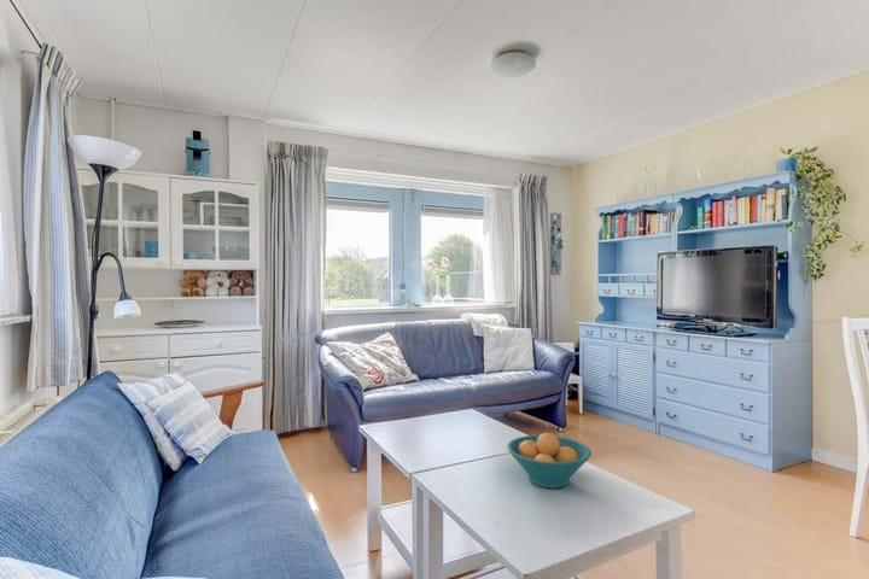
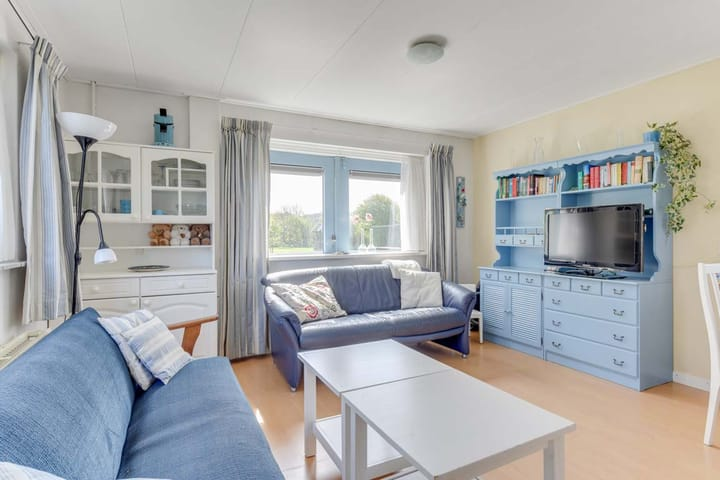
- fruit bowl [506,432,593,490]
